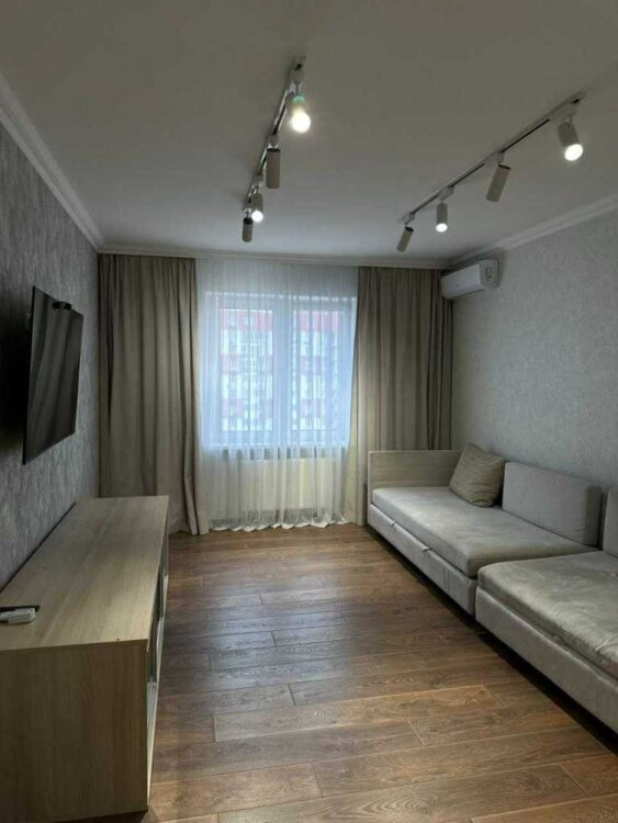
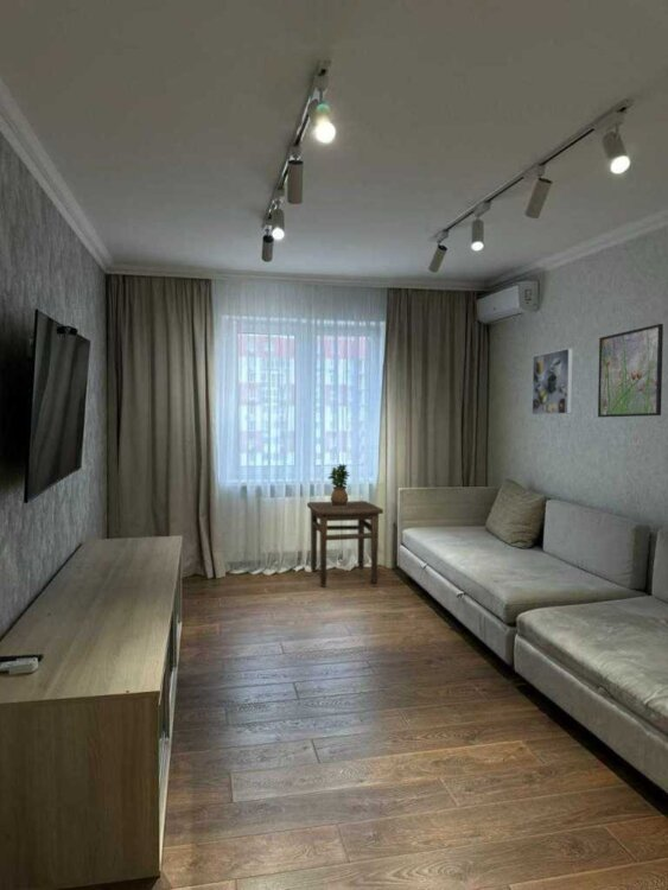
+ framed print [597,323,664,419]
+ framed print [530,348,574,417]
+ side table [306,500,384,587]
+ potted plant [326,463,351,507]
